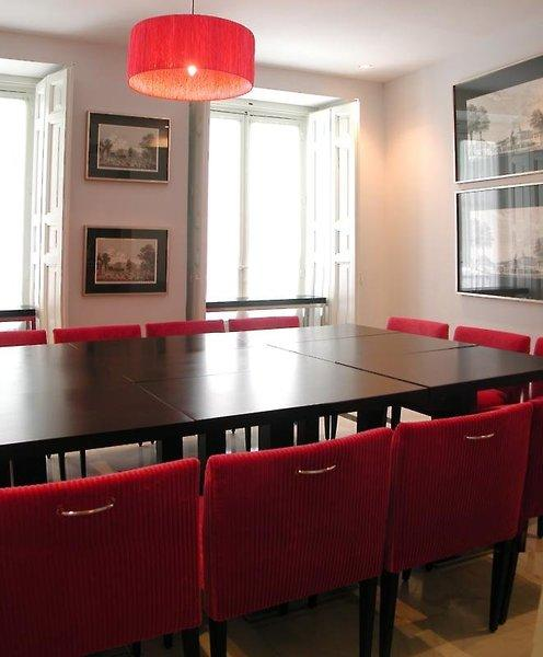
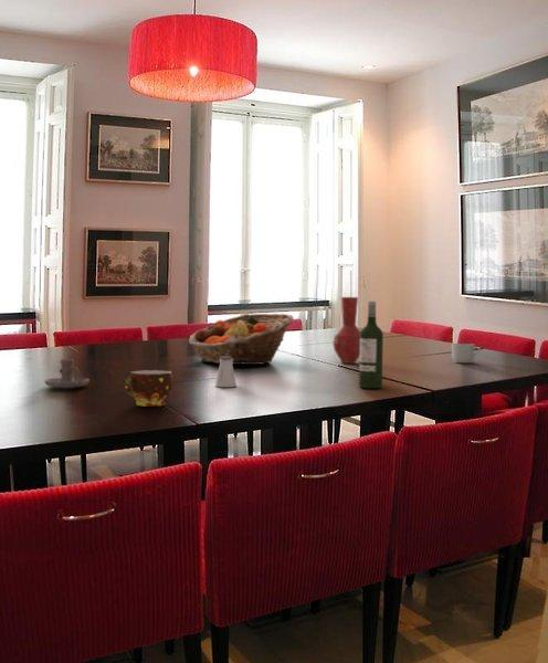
+ mug [451,343,481,364]
+ cup [124,369,173,408]
+ wine bottle [358,301,384,389]
+ candle holder [43,358,91,389]
+ fruit basket [187,313,295,366]
+ vase [331,296,361,365]
+ saltshaker [214,357,238,388]
